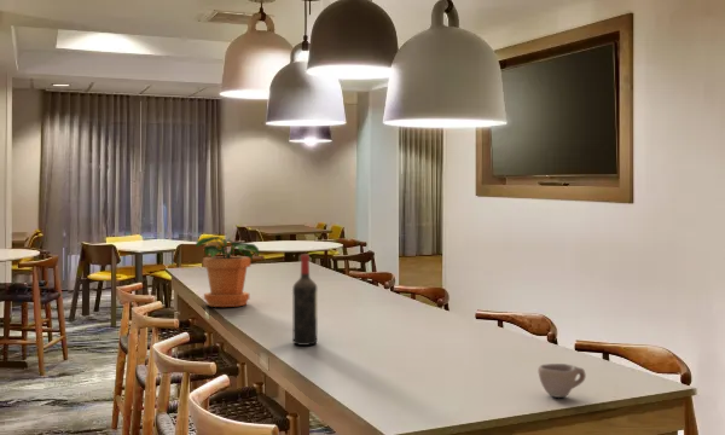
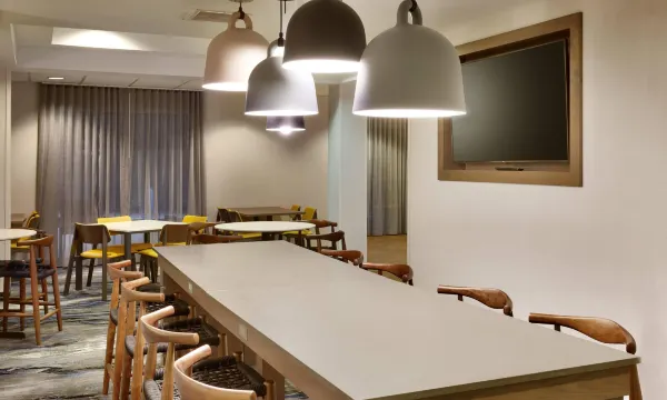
- potted plant [195,236,261,308]
- cup [536,362,587,399]
- wine bottle [291,253,318,347]
